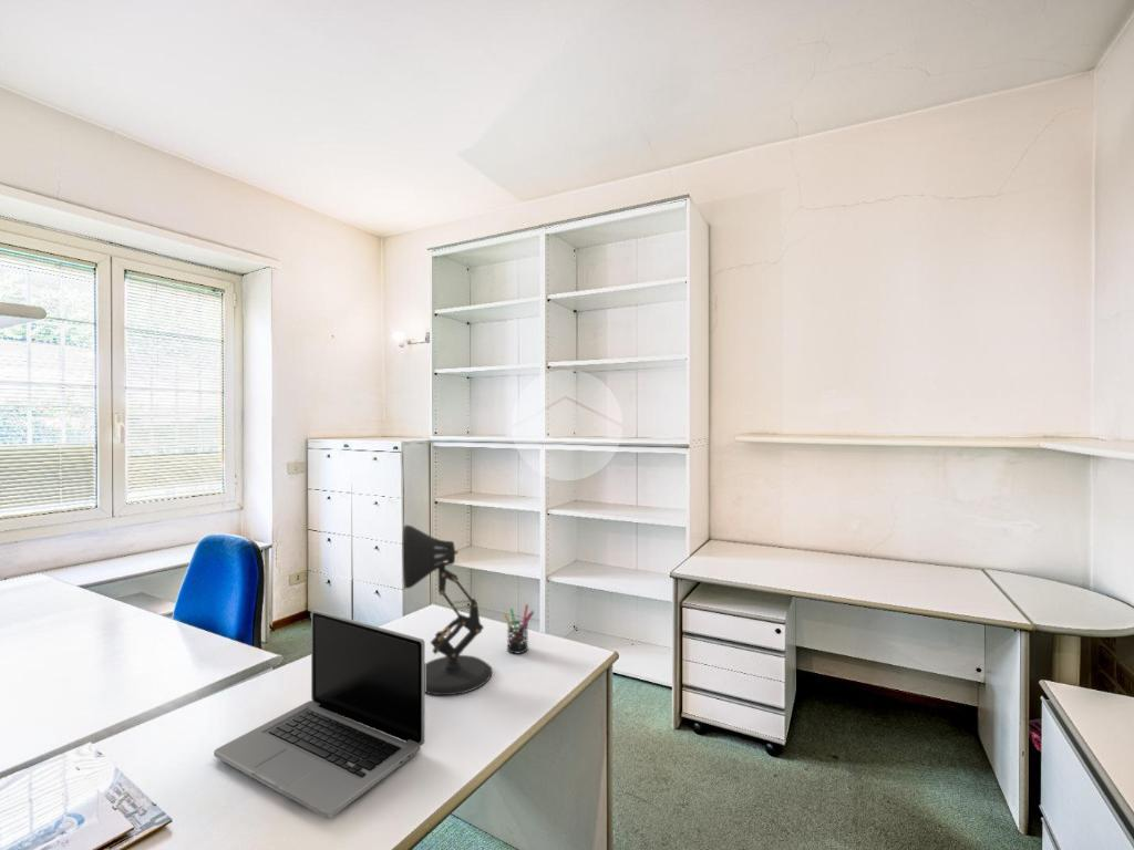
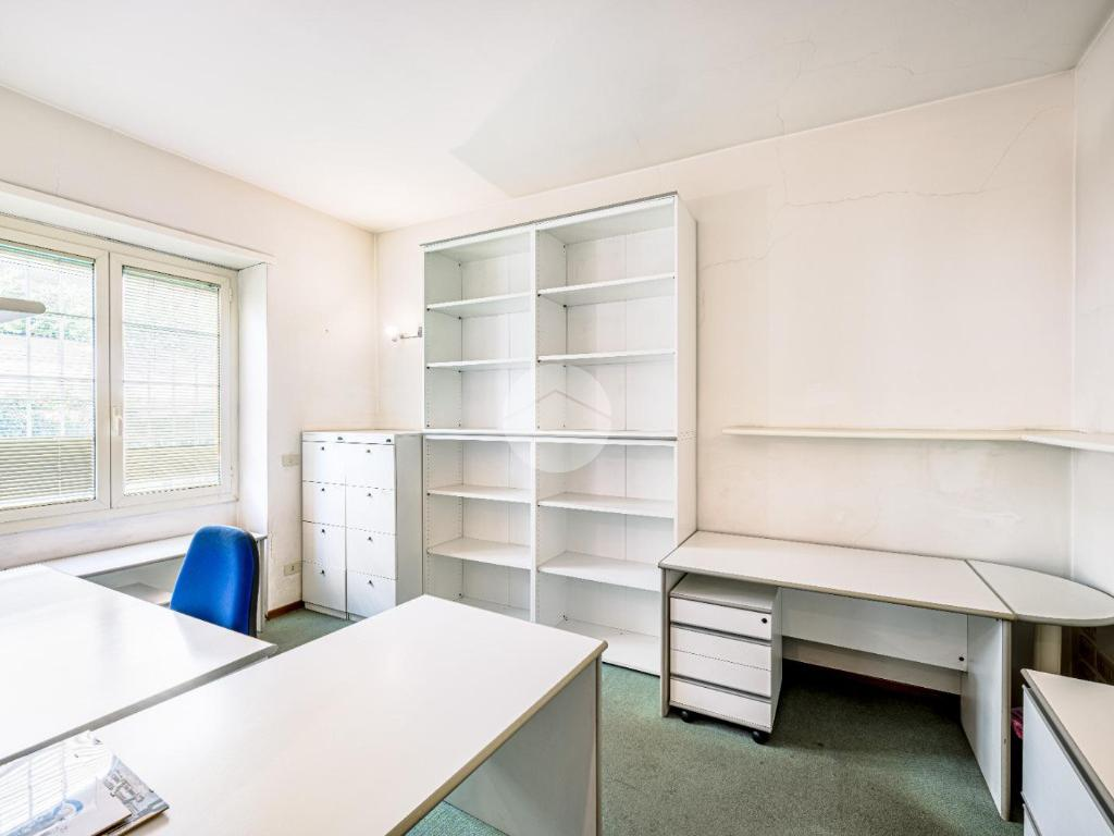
- desk lamp [402,524,493,696]
- pen holder [503,603,535,655]
- laptop [213,609,426,819]
